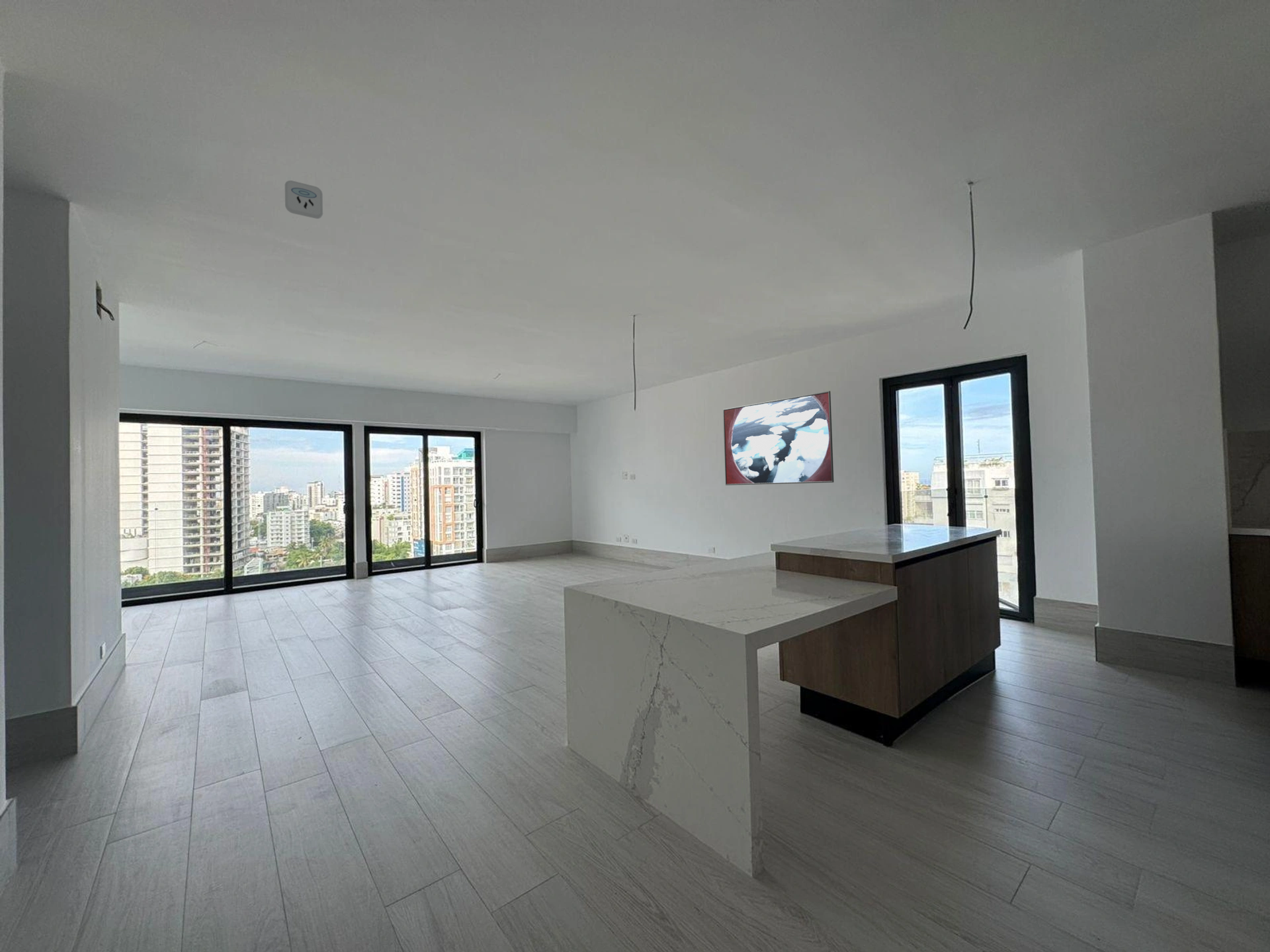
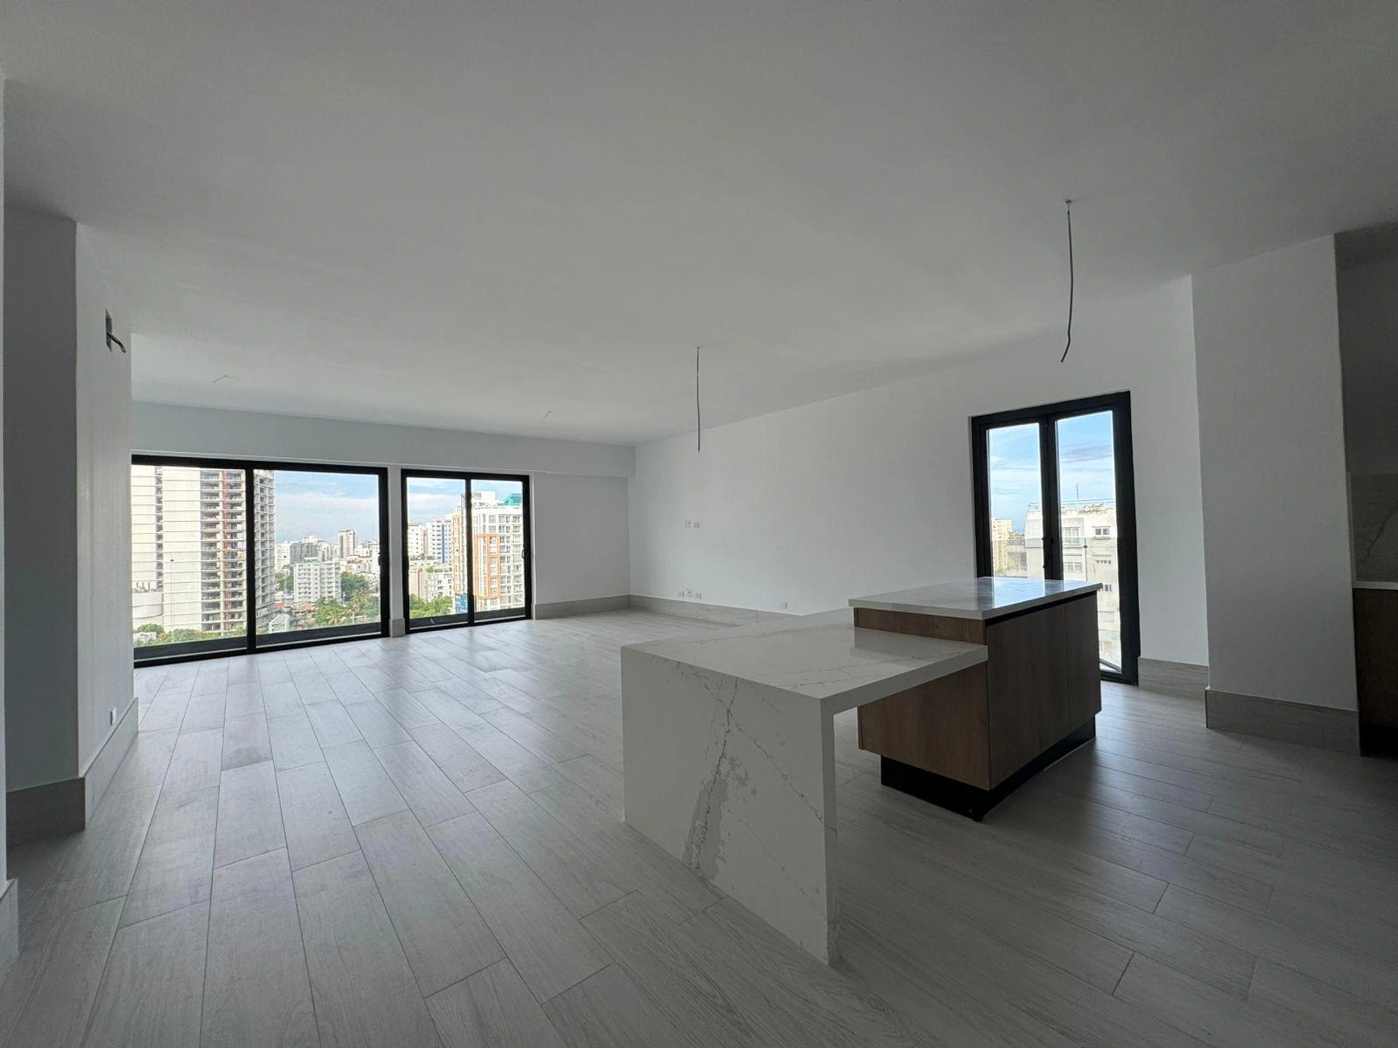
- smoke detector [284,180,324,219]
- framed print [722,390,834,486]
